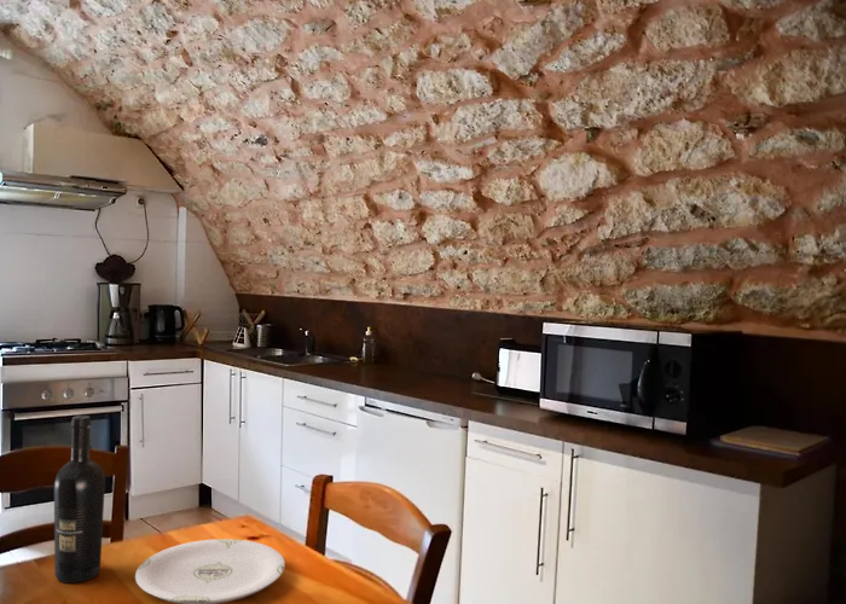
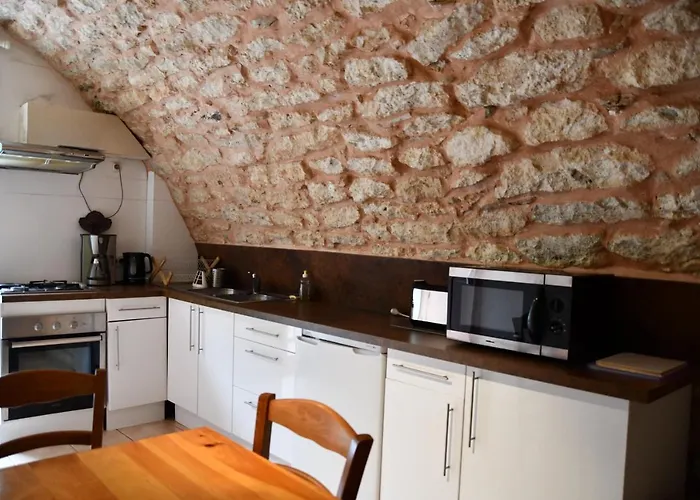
- plate [134,538,286,604]
- wine bottle [53,414,106,583]
